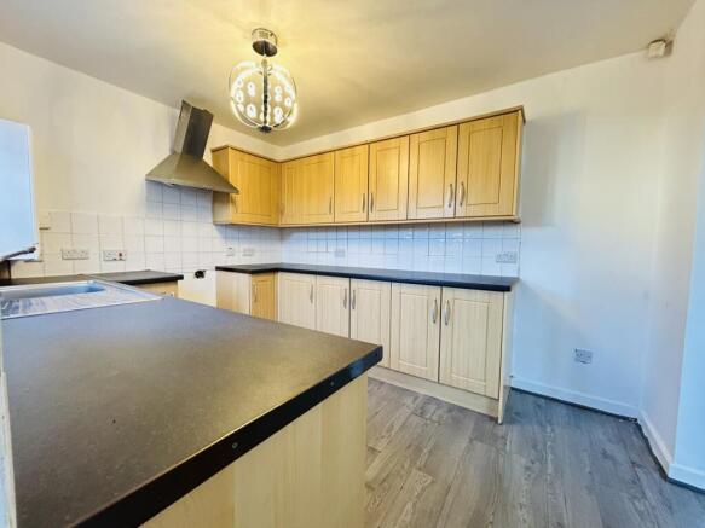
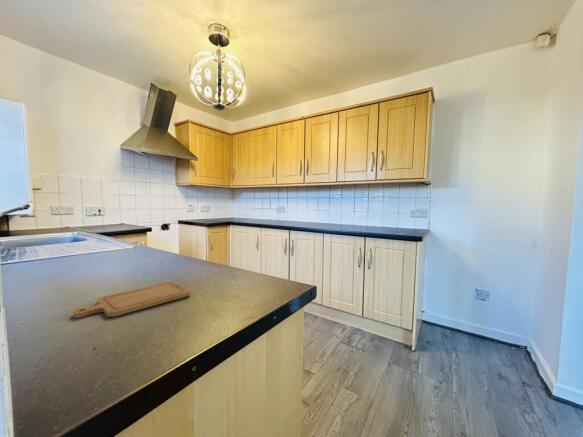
+ chopping board [72,281,191,319]
